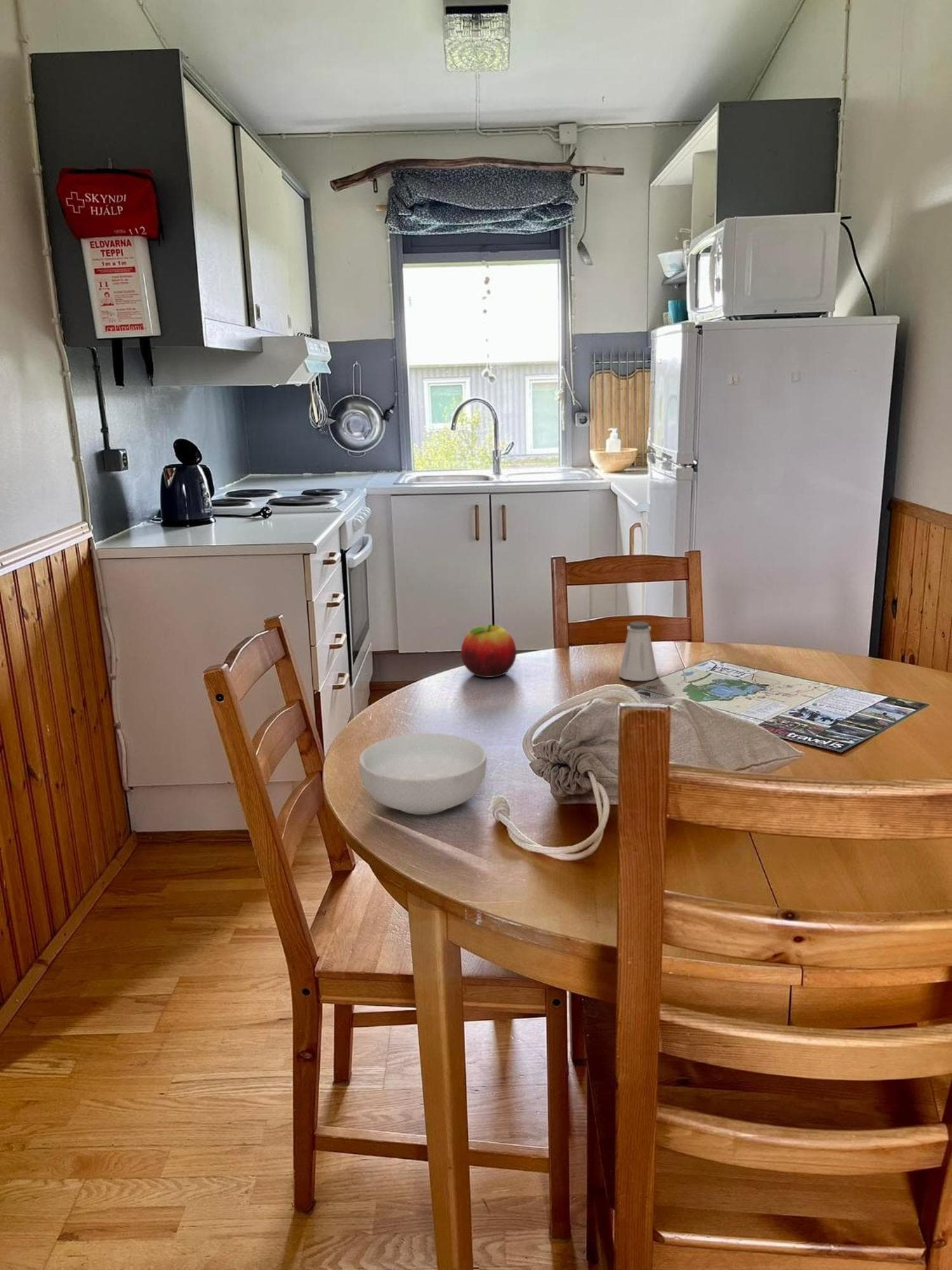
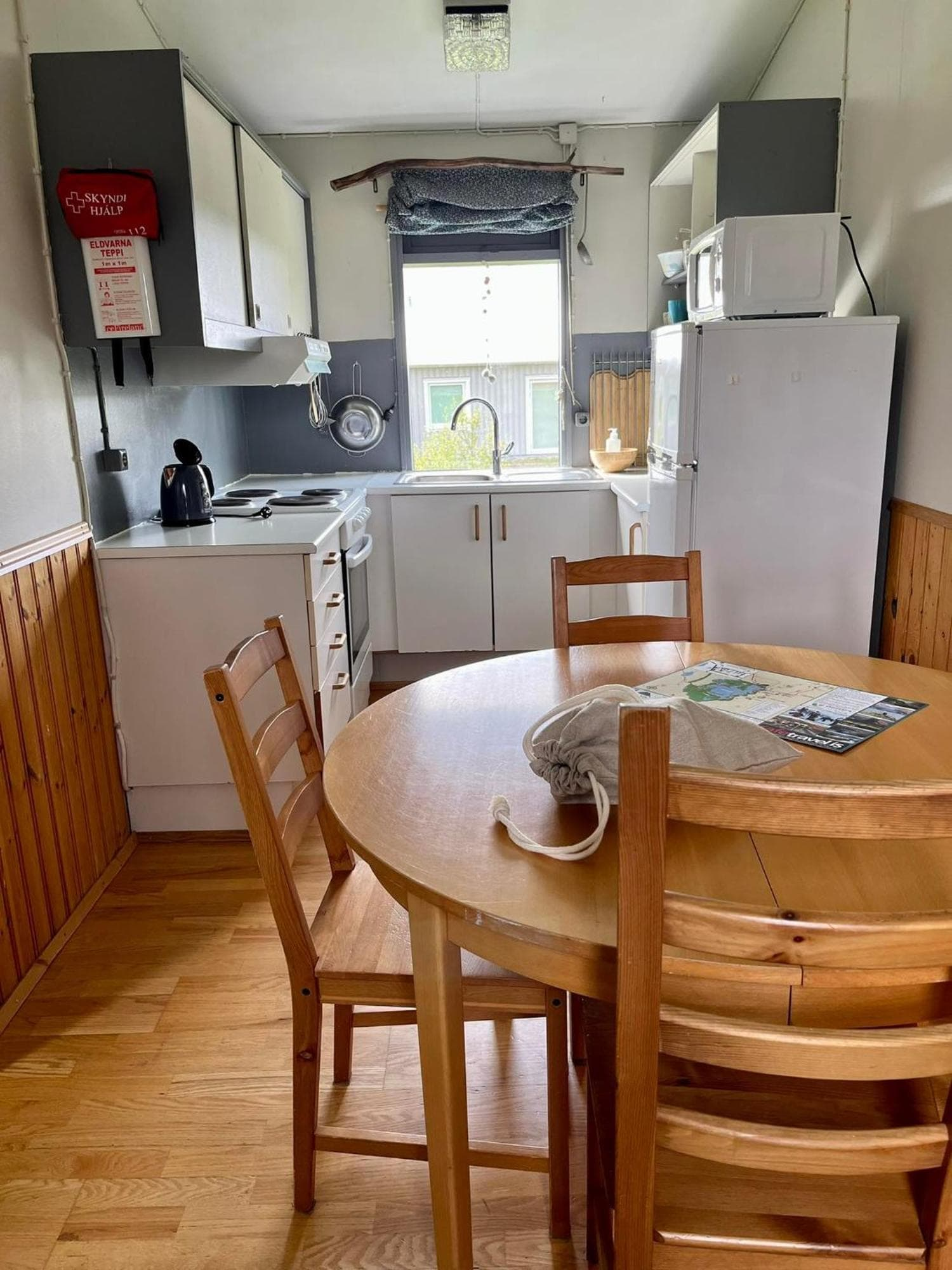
- cereal bowl [359,733,487,815]
- saltshaker [618,621,658,681]
- fruit [461,624,517,678]
